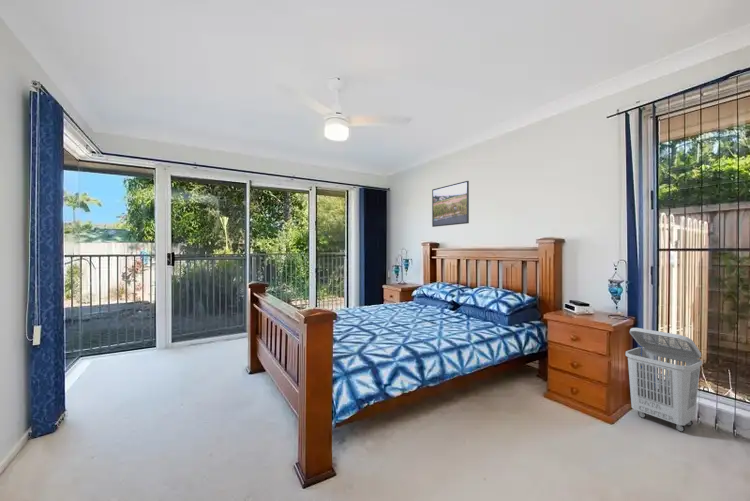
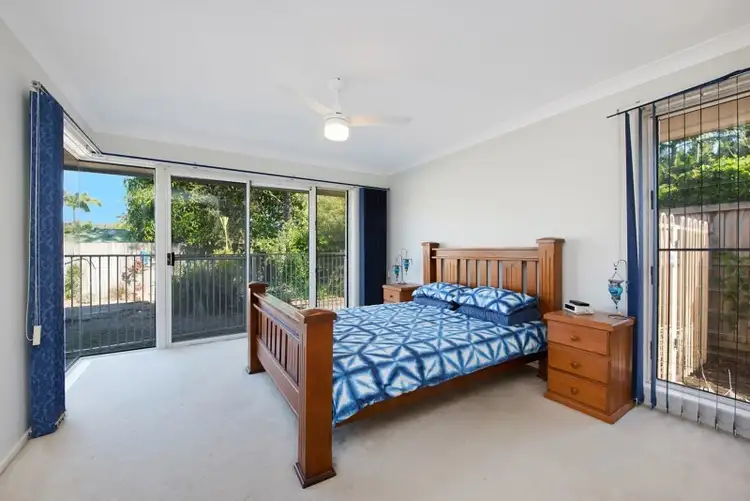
- laundry basket [625,327,703,433]
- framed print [431,180,470,228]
